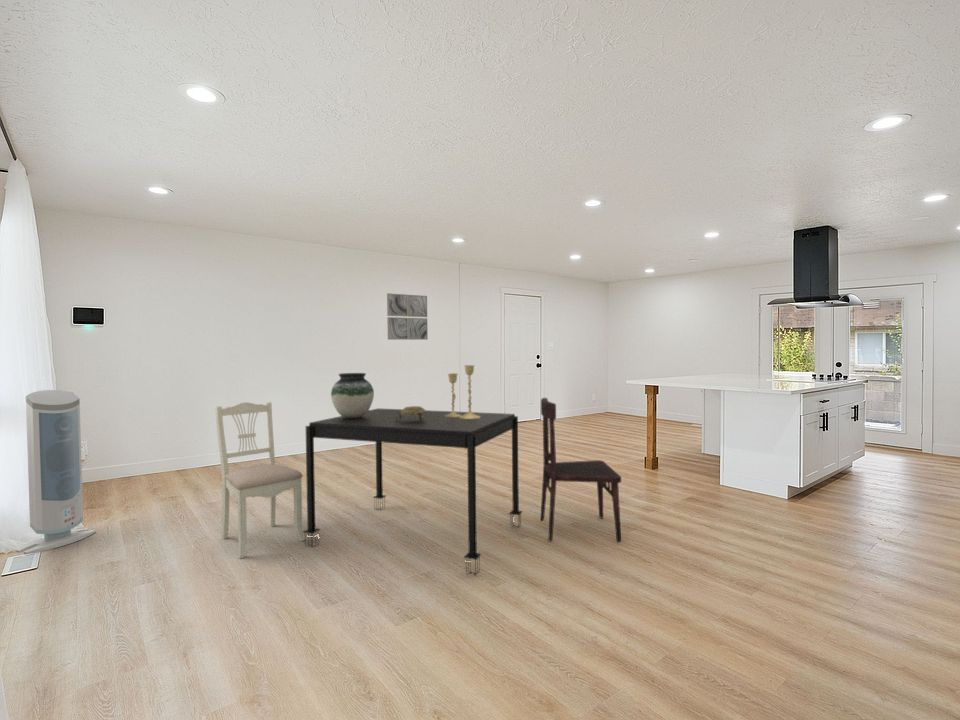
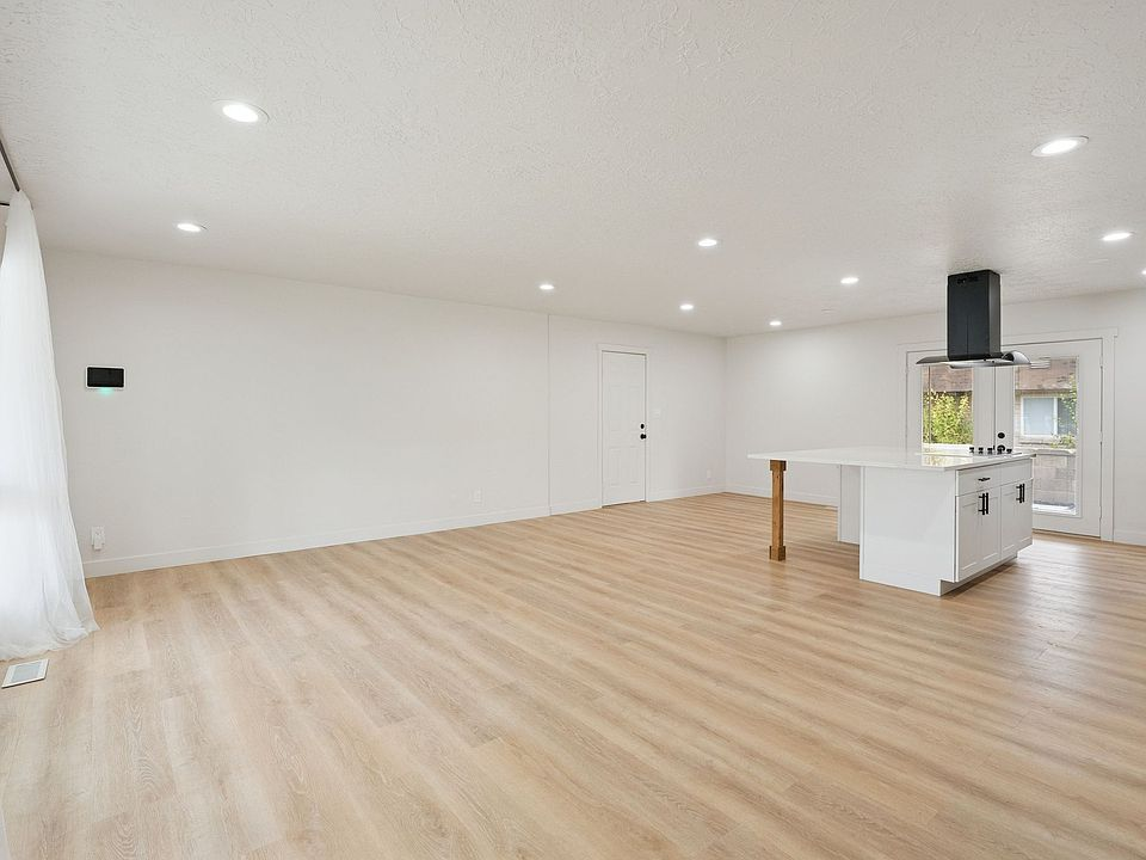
- wall art [386,292,429,341]
- decorative bowl [395,405,426,423]
- air purifier [15,389,97,555]
- dining chair [539,397,622,543]
- candlestick [445,364,480,419]
- vase [330,372,375,418]
- dining chair [215,401,306,560]
- dining table [303,407,524,576]
